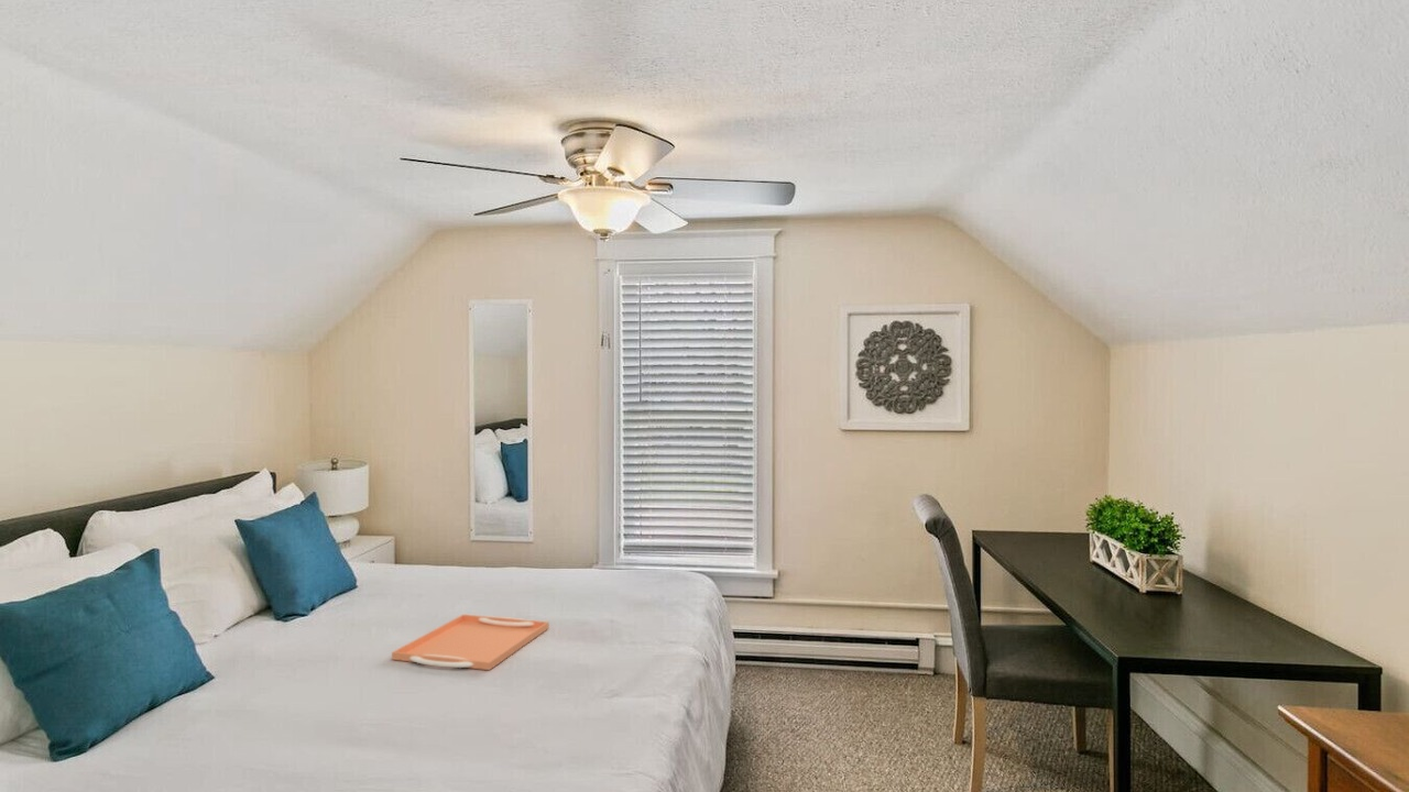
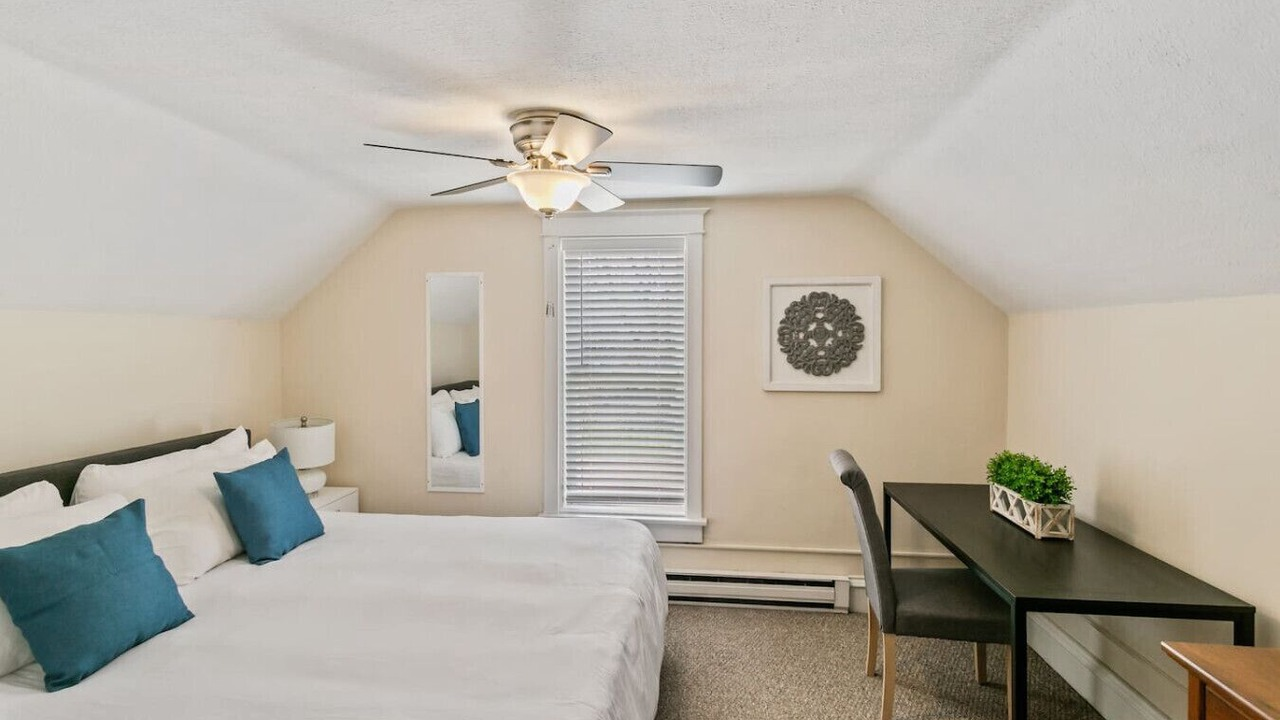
- serving tray [391,614,550,671]
